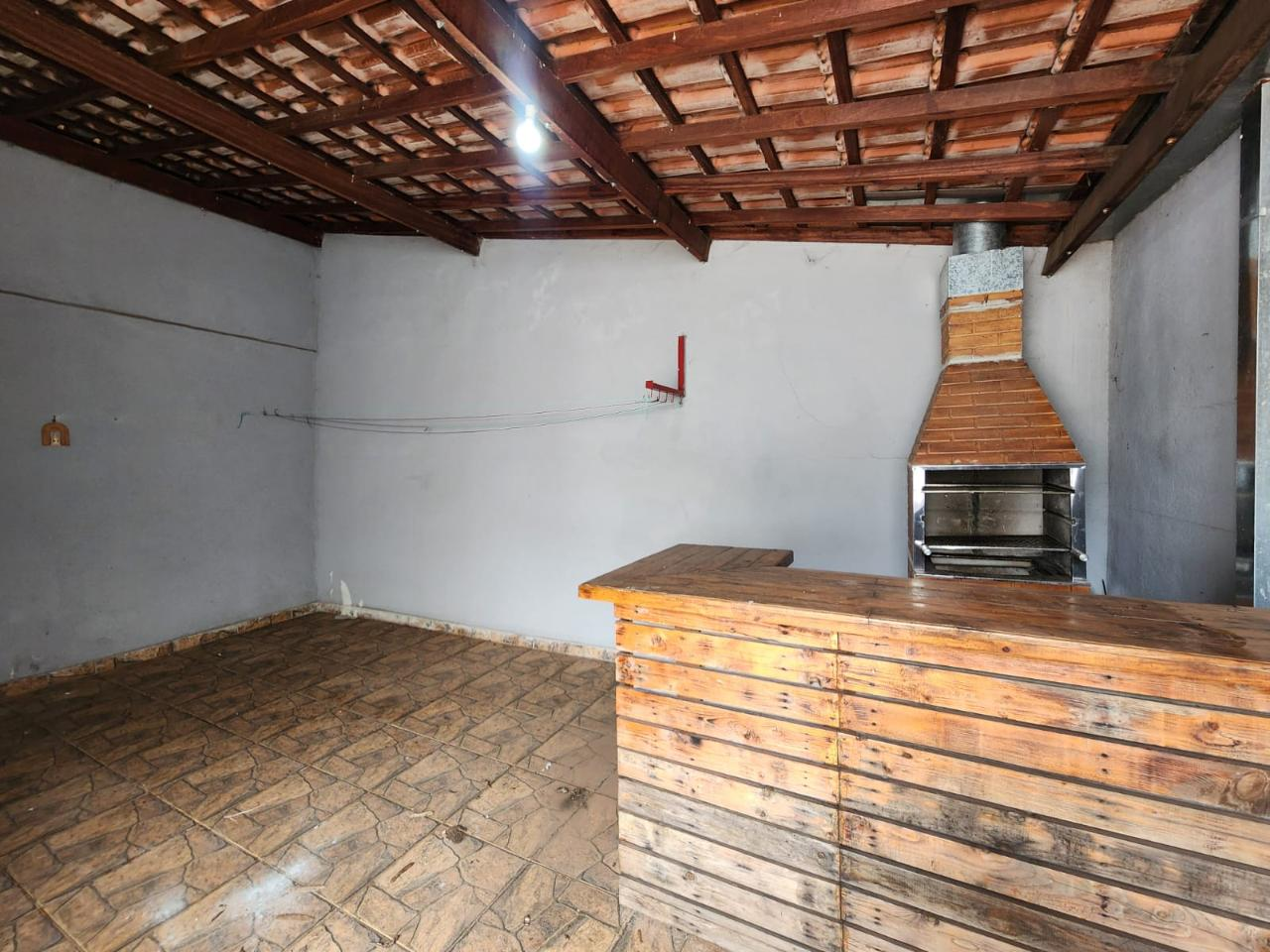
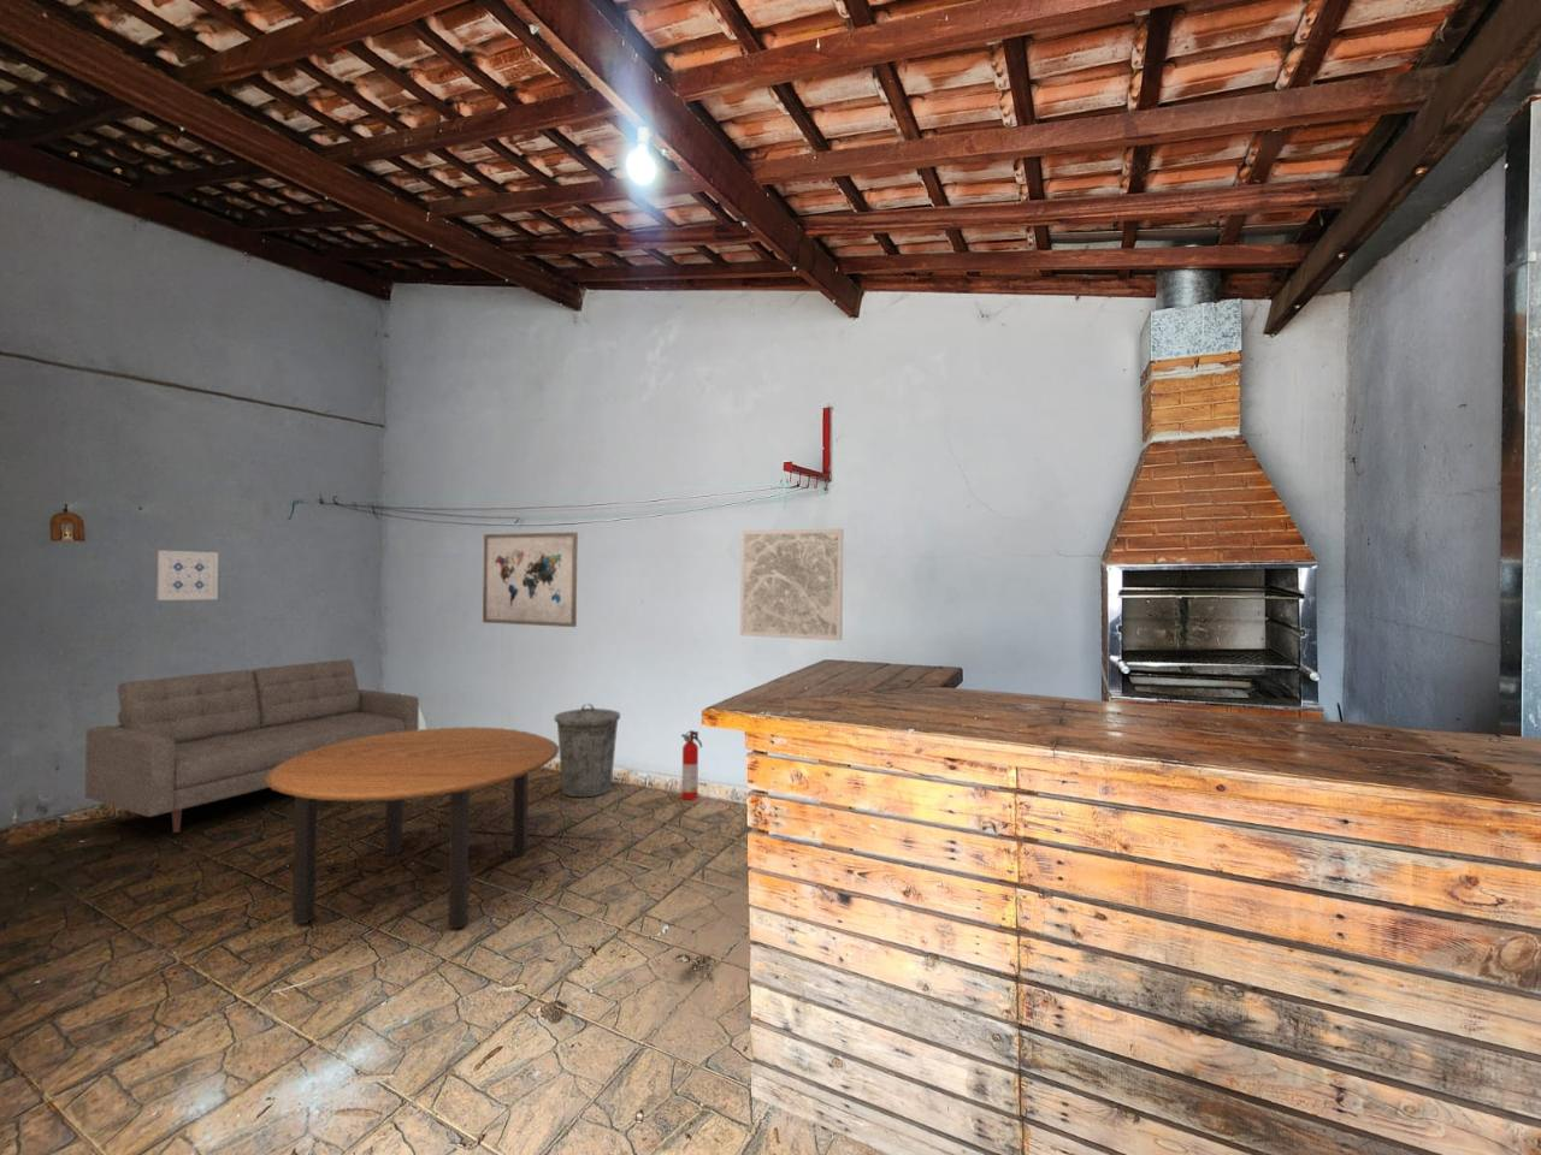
+ wall art [739,527,846,642]
+ sofa [84,658,420,833]
+ trash can [553,702,621,797]
+ dining table [265,726,559,929]
+ wall art [157,550,220,602]
+ wall art [482,531,579,628]
+ fire extinguisher [681,729,703,801]
